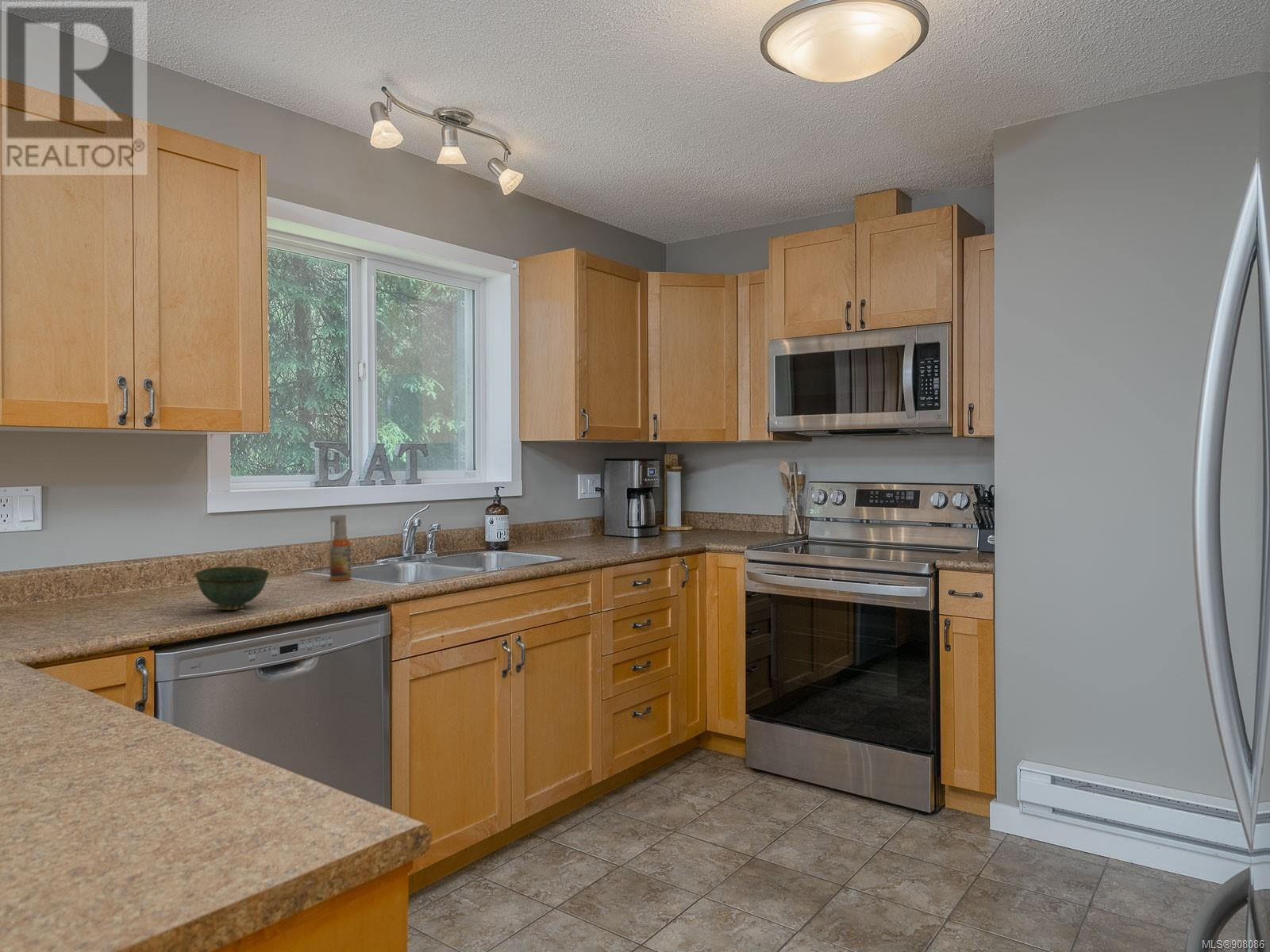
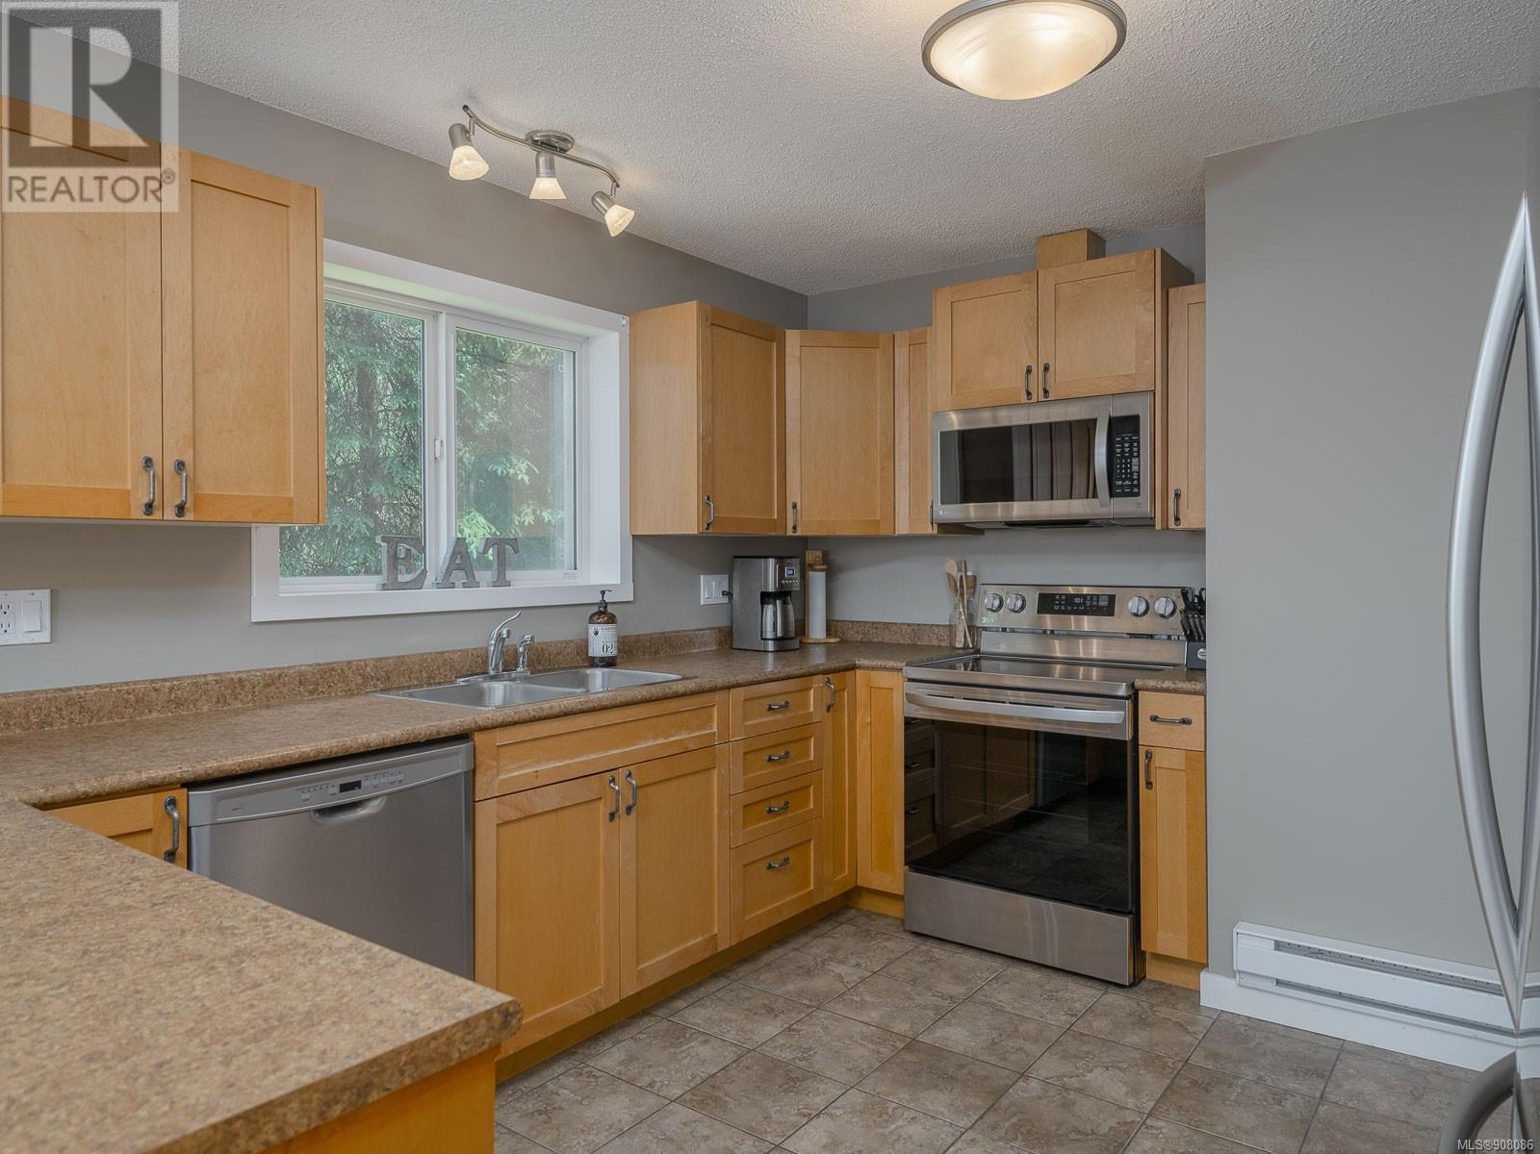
- spray bottle [329,514,352,582]
- bowl [194,566,270,611]
